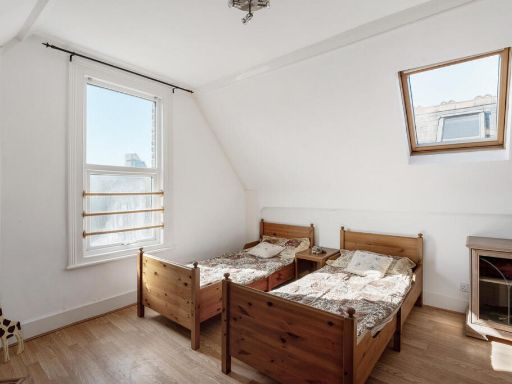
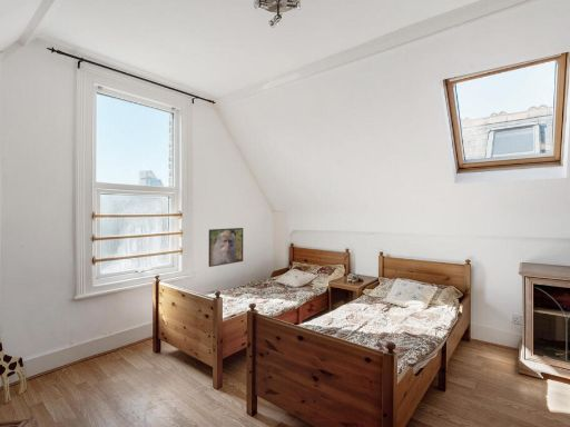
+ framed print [208,227,244,268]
